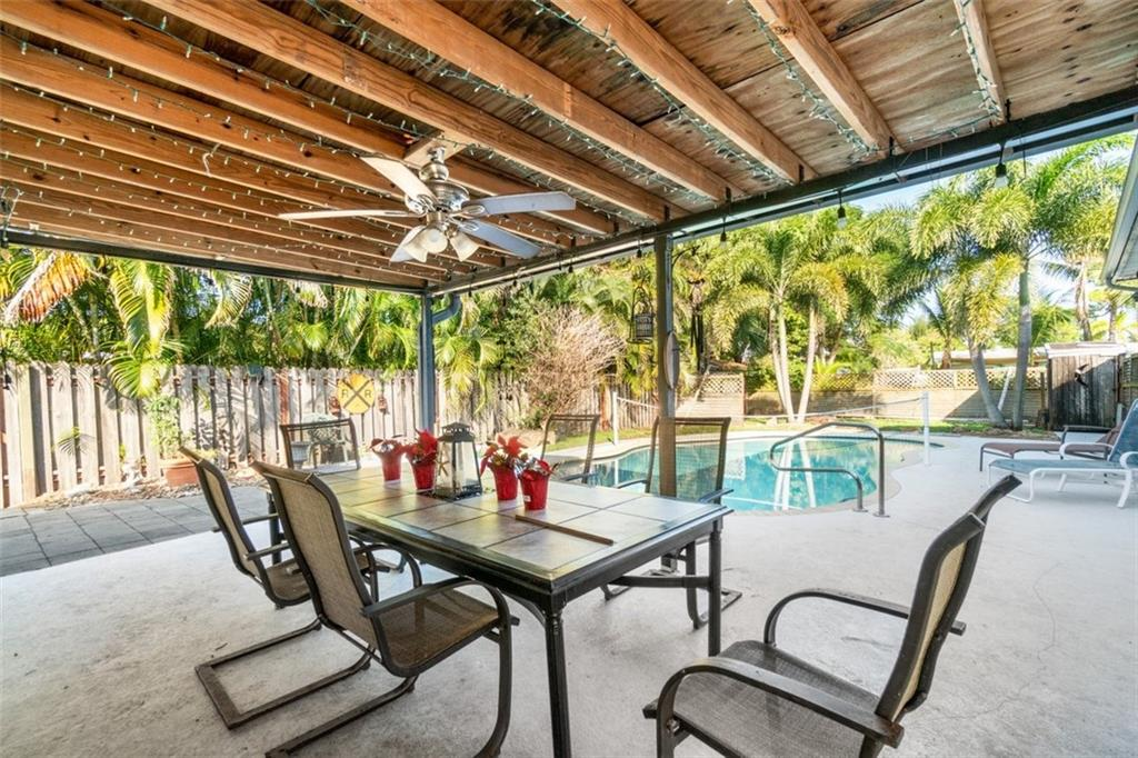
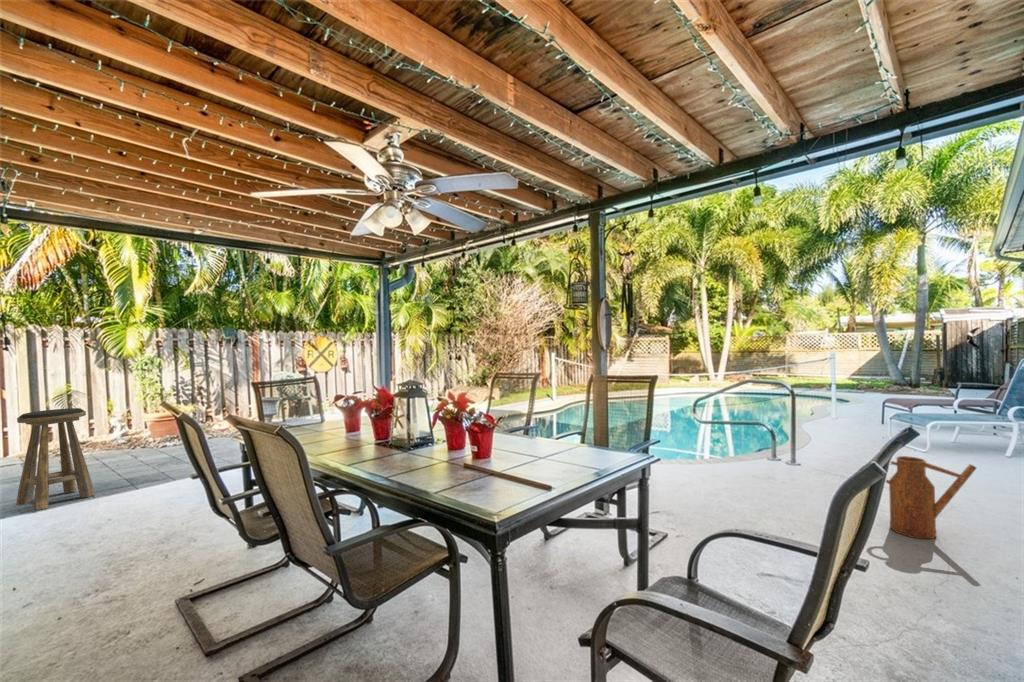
+ stool [15,407,95,511]
+ watering can [885,455,978,540]
